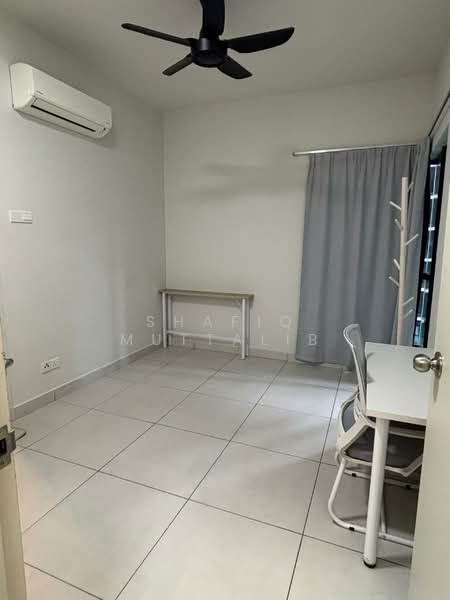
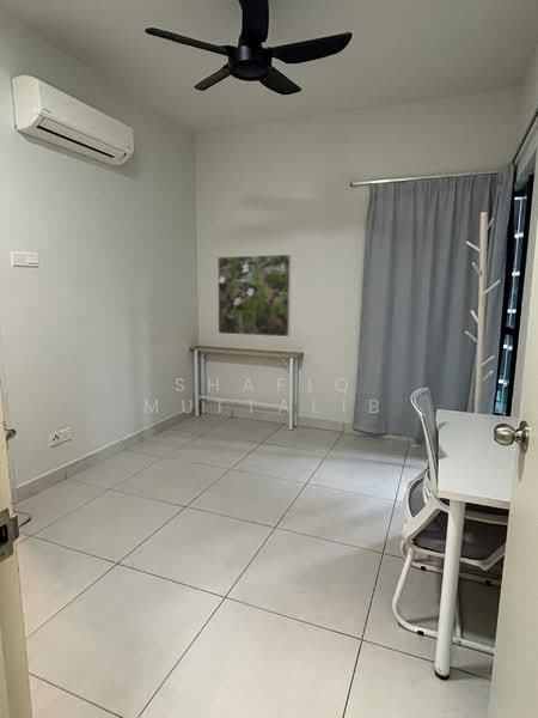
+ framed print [216,254,293,337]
